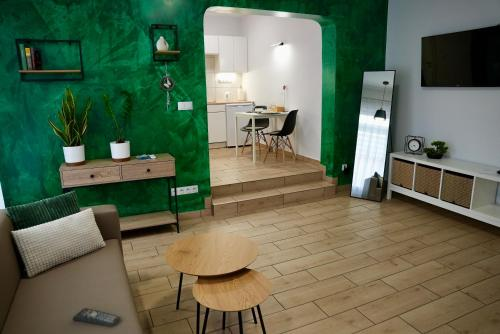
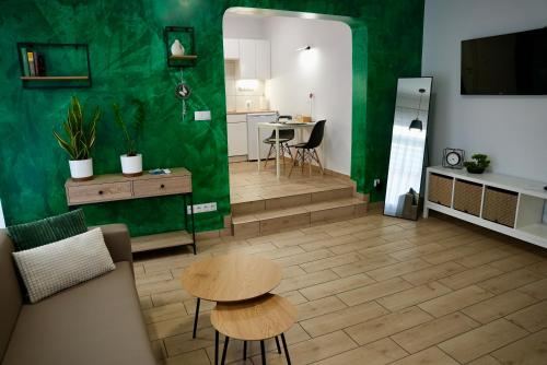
- remote control [72,307,122,328]
